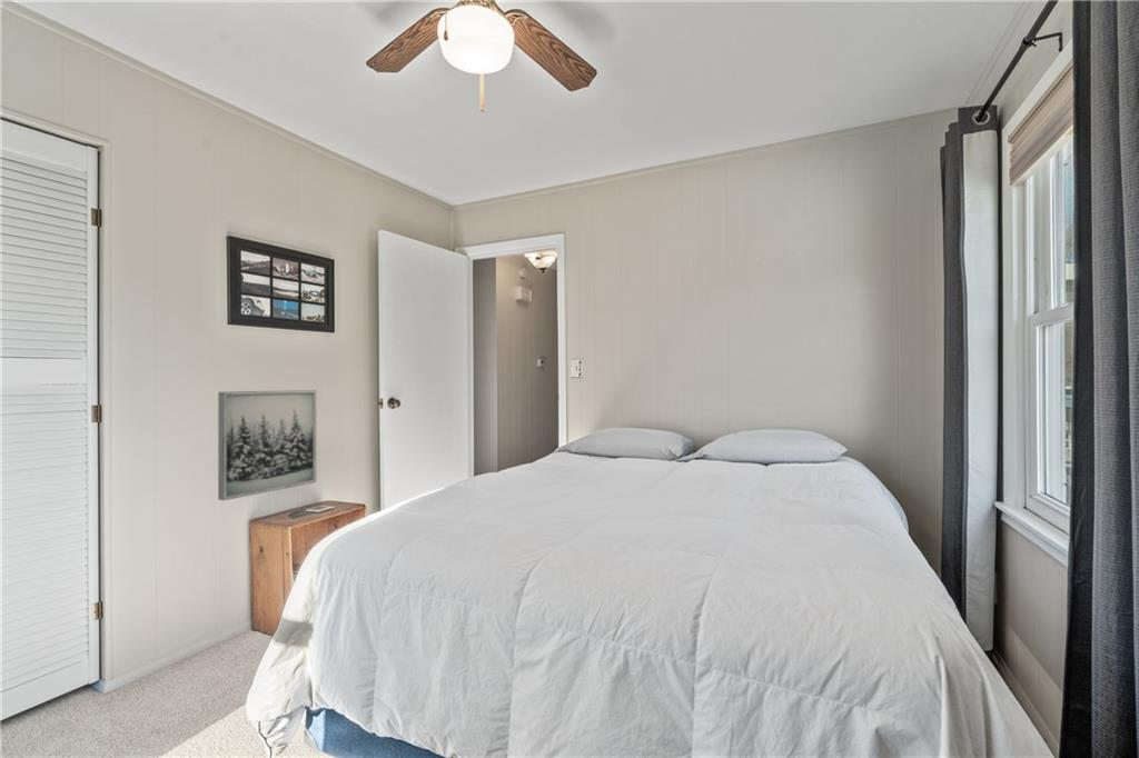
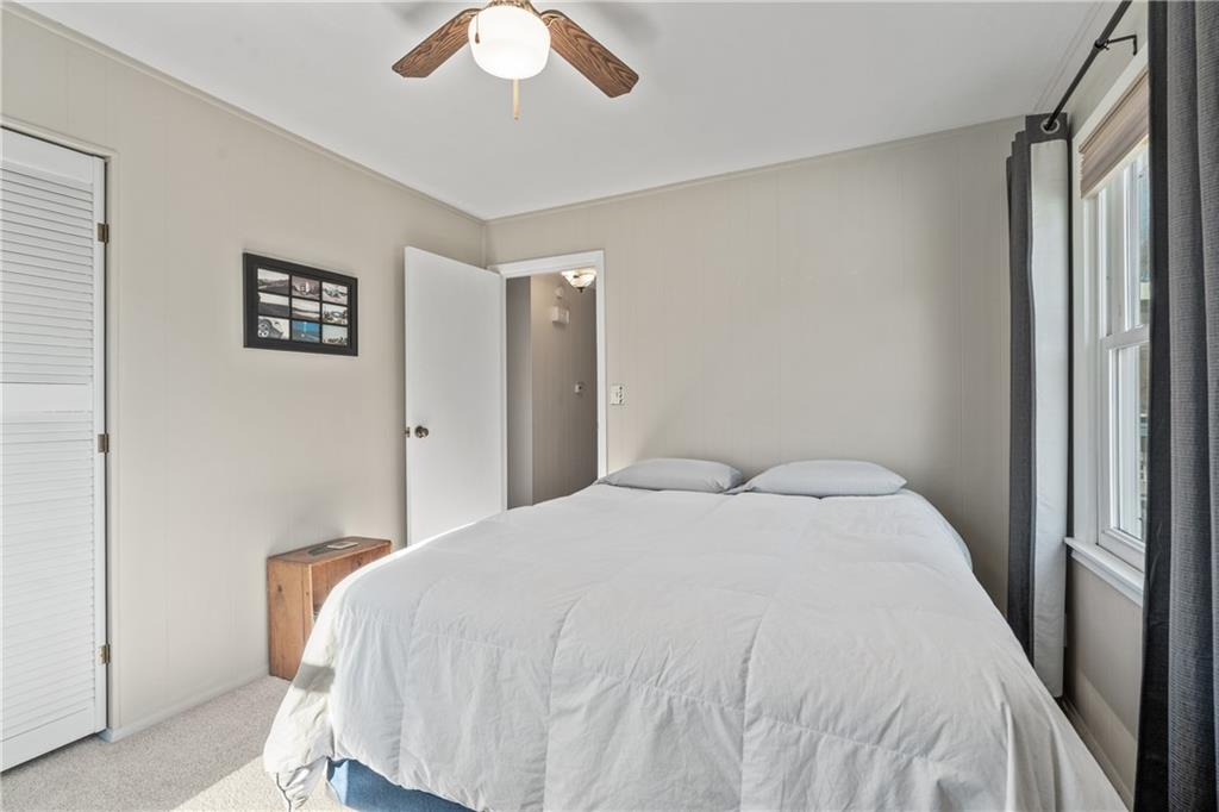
- wall art [217,389,317,501]
